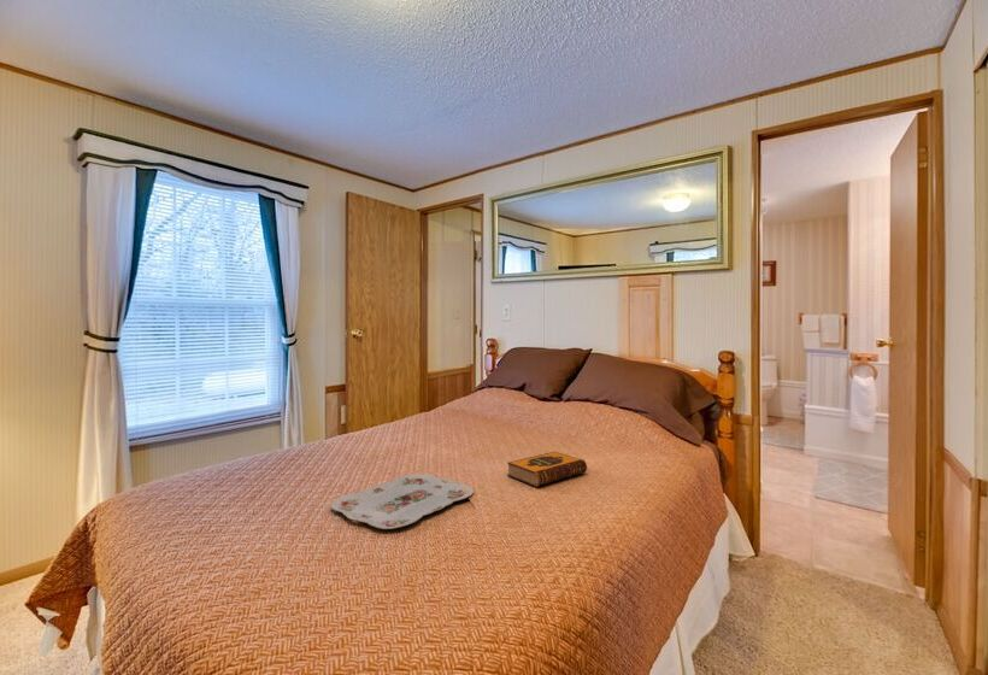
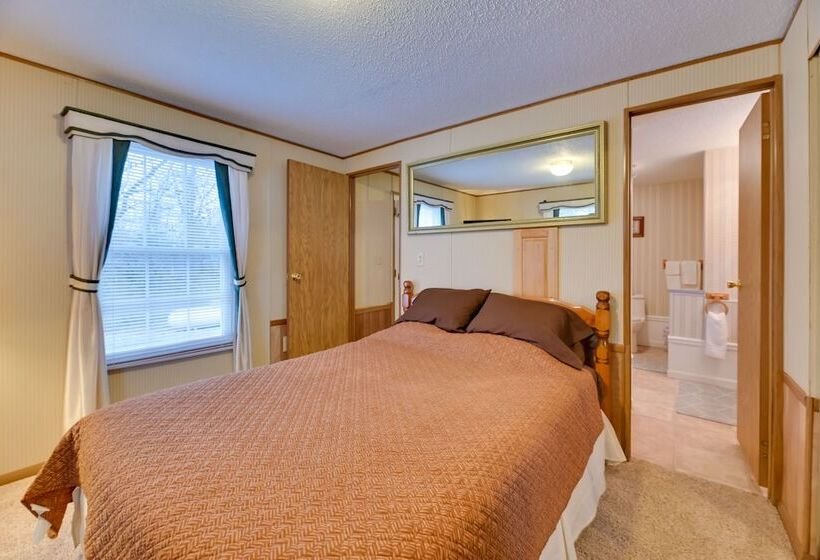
- serving tray [330,474,475,530]
- hardback book [506,451,588,488]
